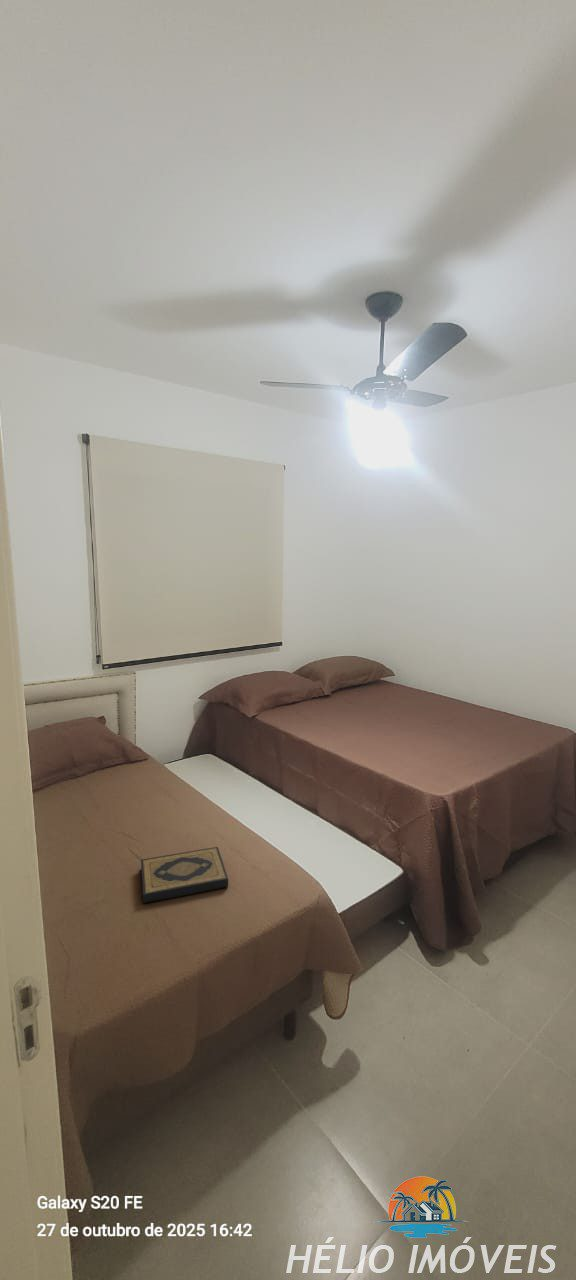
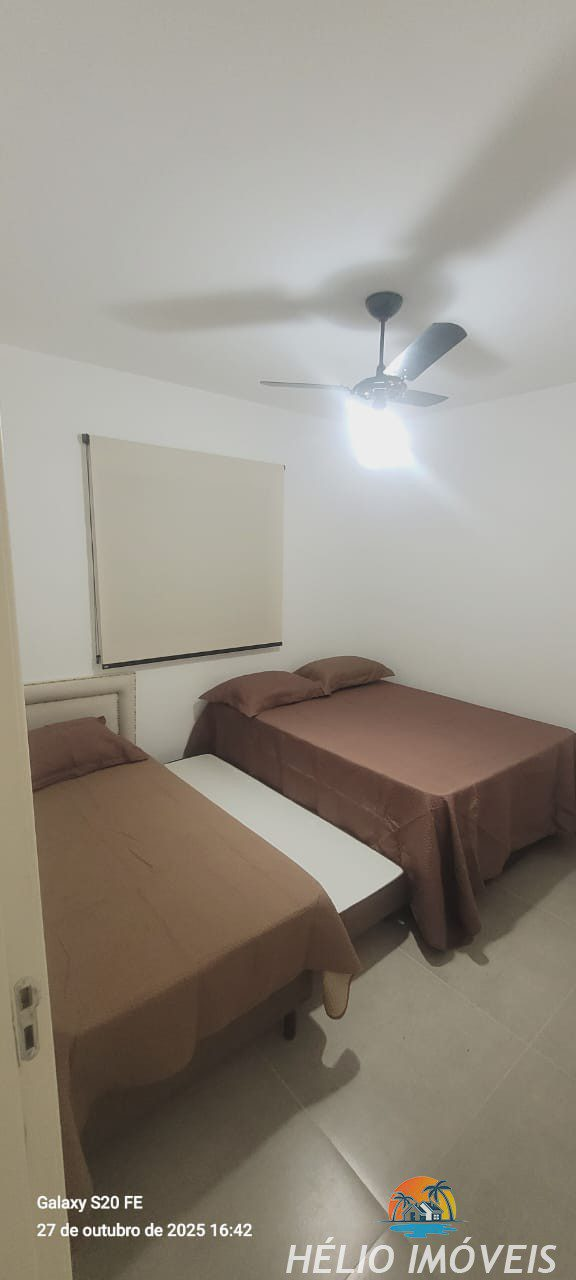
- hardback book [140,846,229,904]
